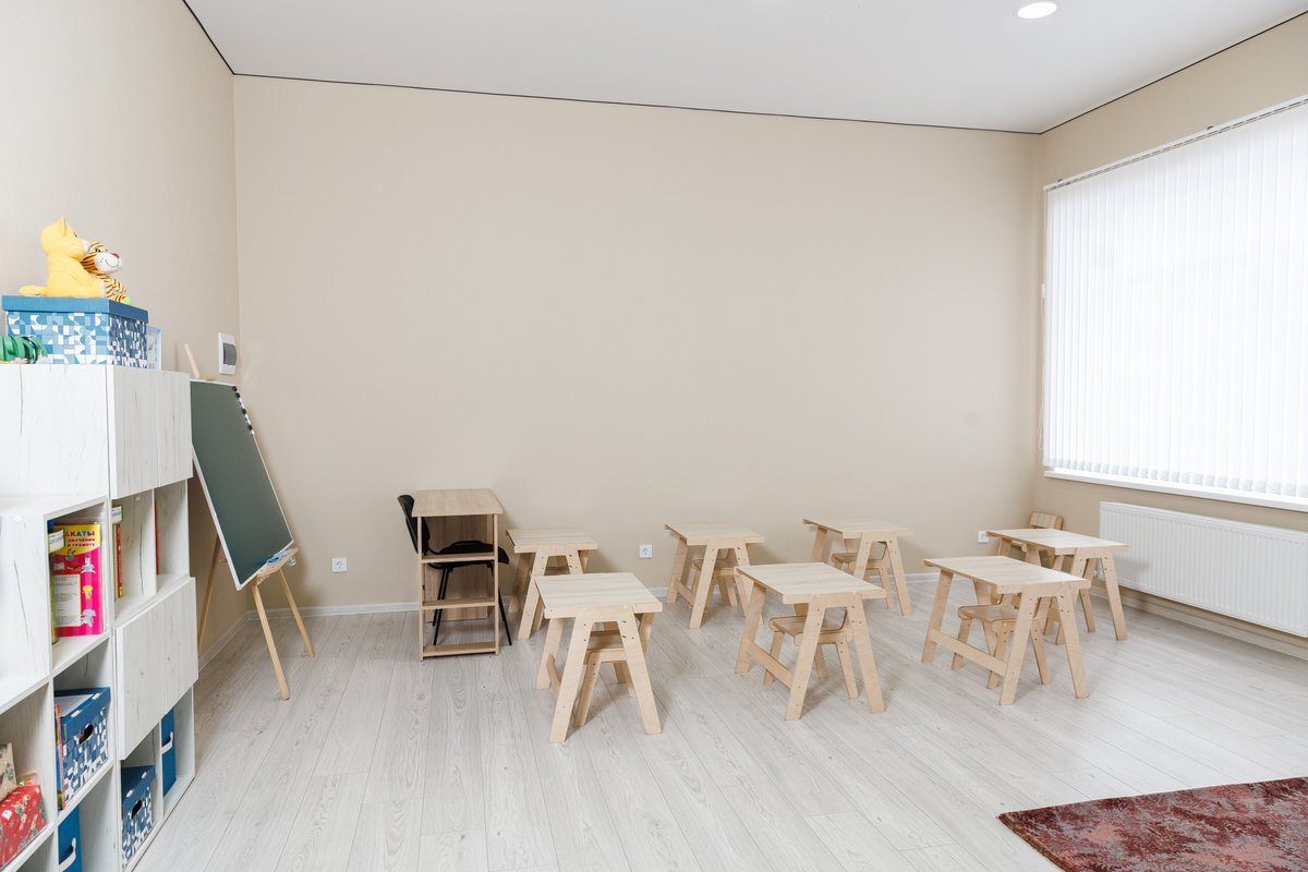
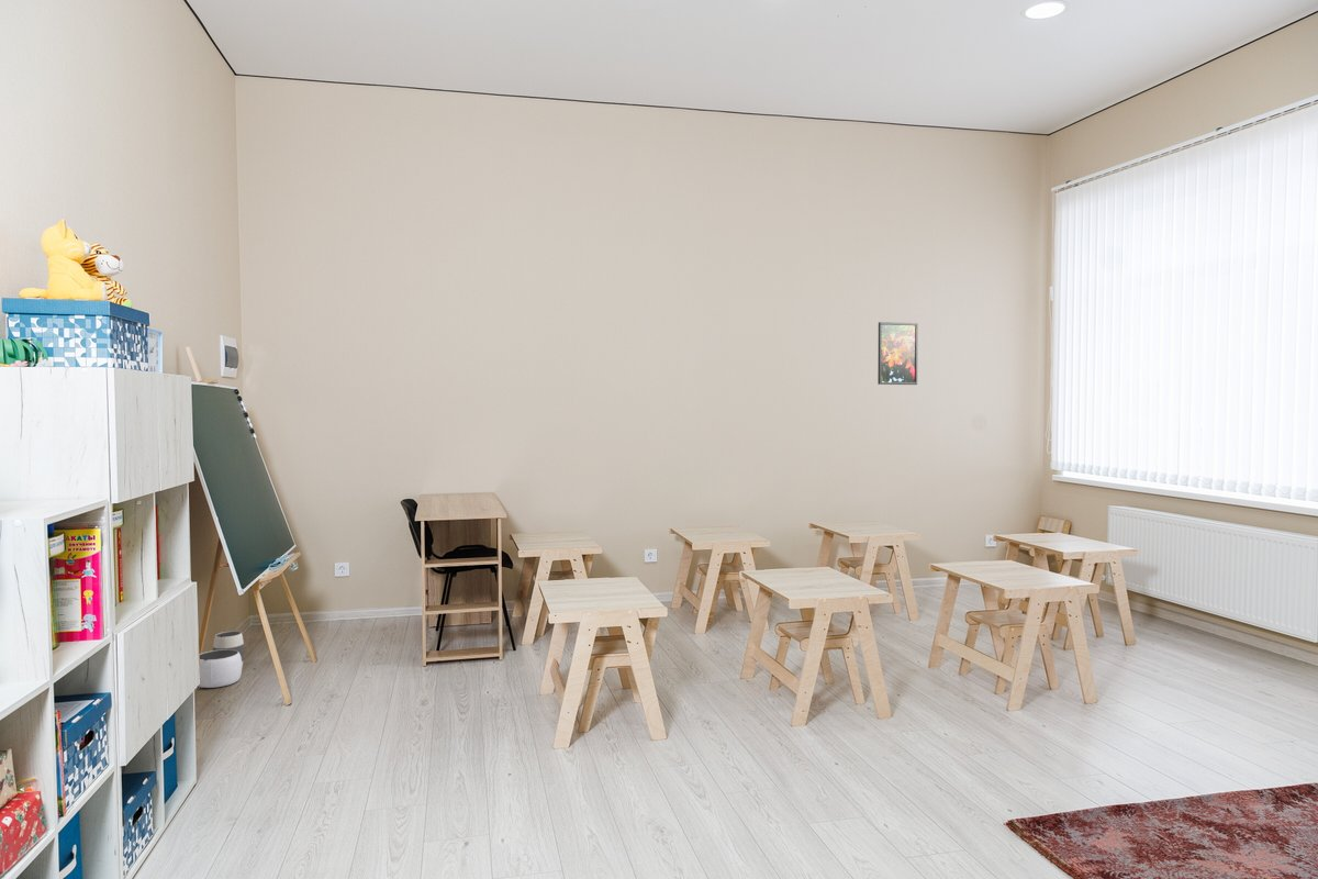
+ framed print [876,321,919,386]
+ waste basket [198,630,245,689]
